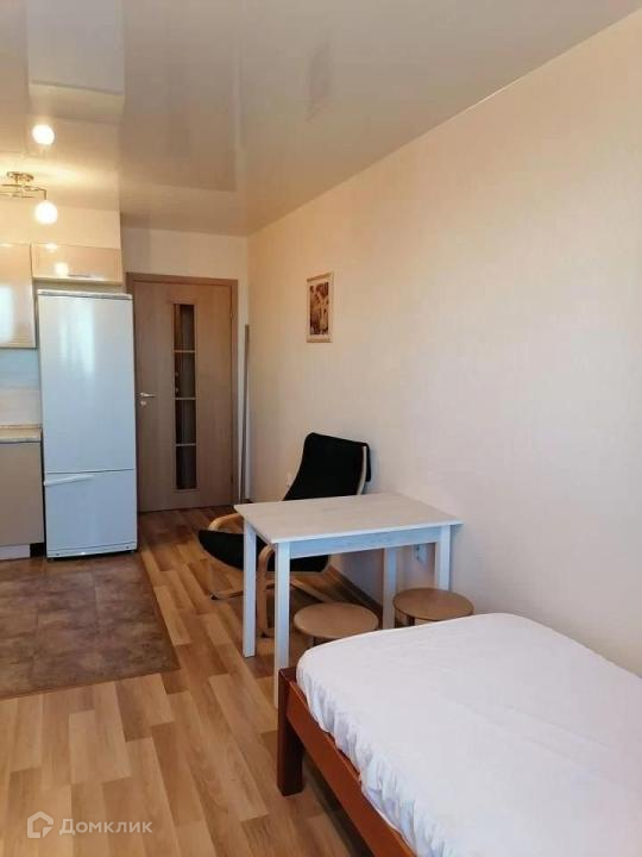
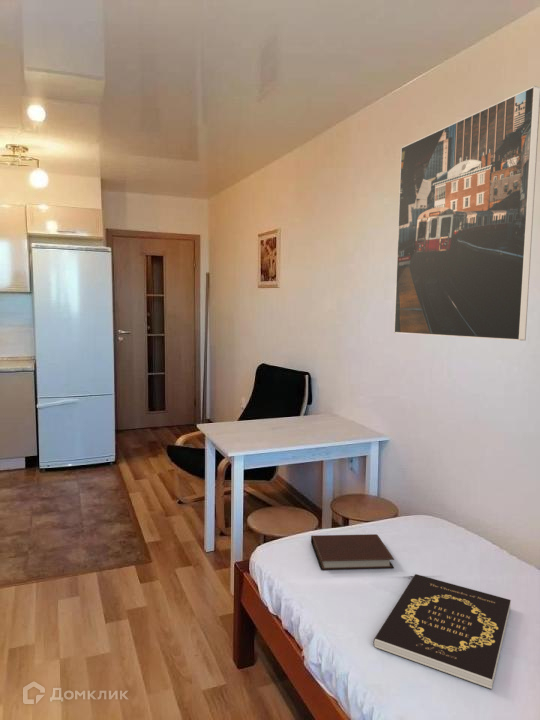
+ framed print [393,85,540,342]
+ notebook [310,533,395,571]
+ book [373,573,512,690]
